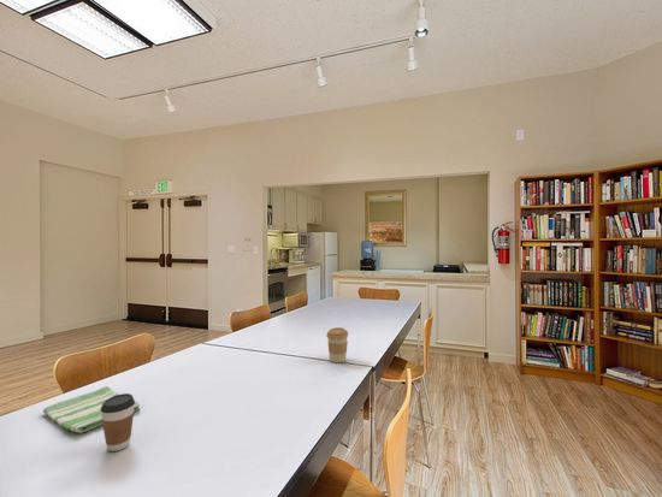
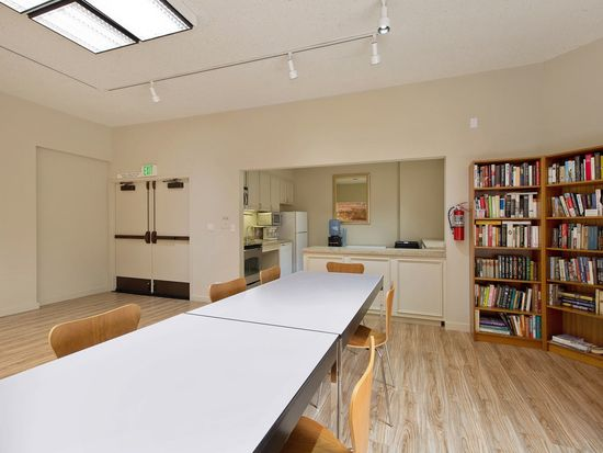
- coffee cup [101,392,135,452]
- dish towel [42,385,141,433]
- coffee cup [325,326,349,363]
